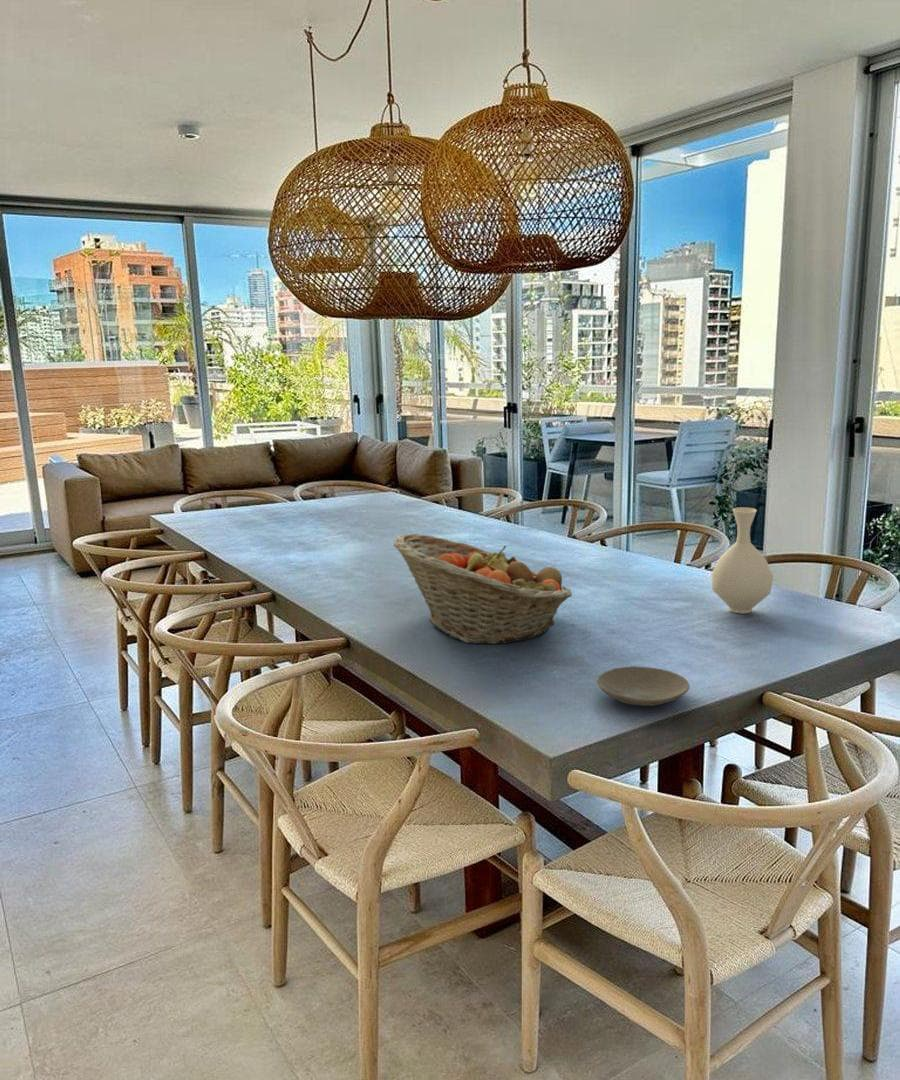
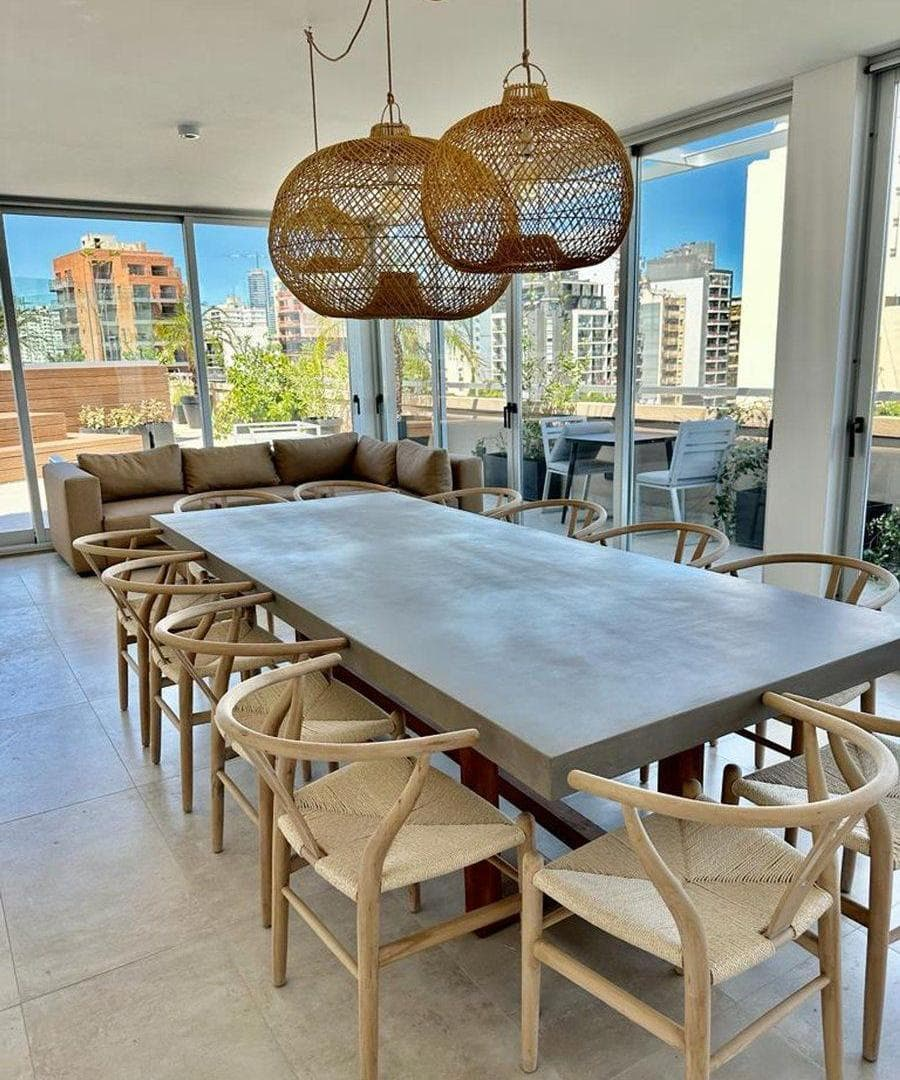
- plate [596,666,691,707]
- fruit basket [393,533,573,645]
- vase [710,506,774,614]
